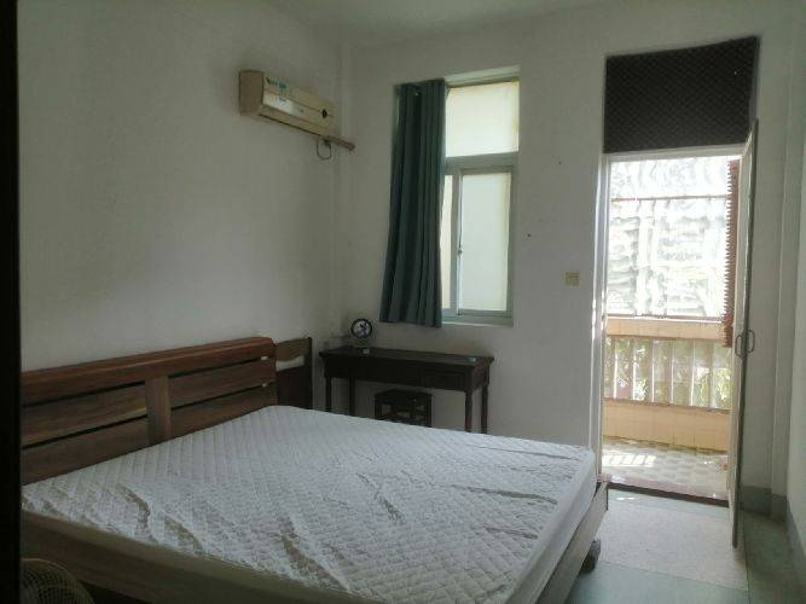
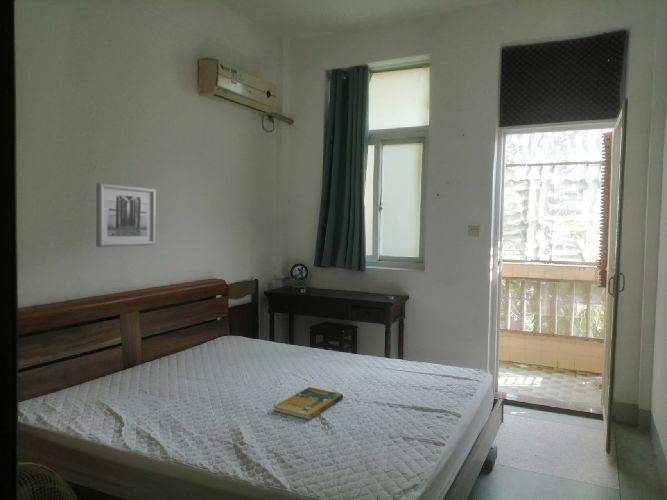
+ booklet [272,386,344,421]
+ wall art [95,182,157,248]
